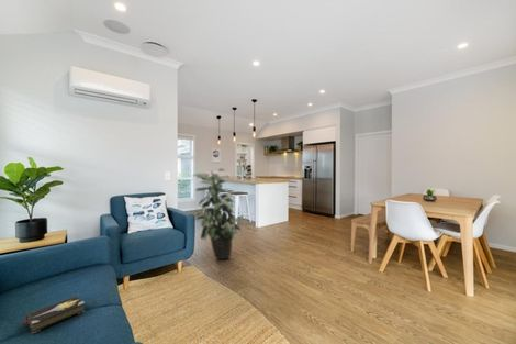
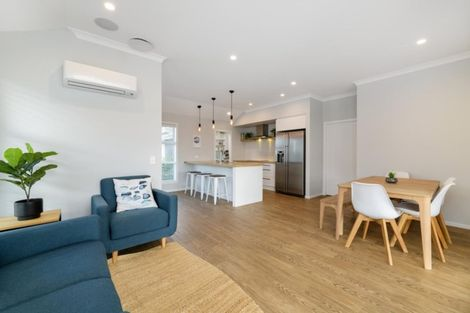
- hardback book [19,295,86,334]
- indoor plant [191,167,245,260]
